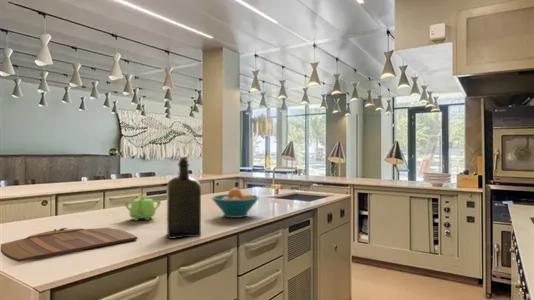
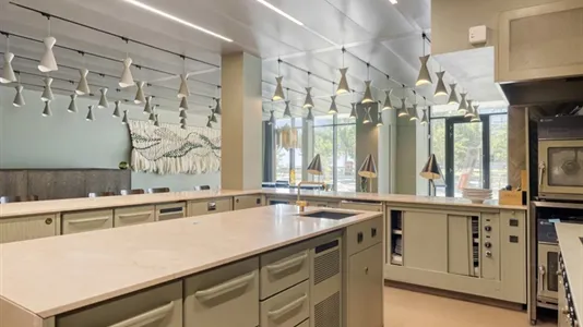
- liquor [166,156,202,240]
- teapot [123,195,162,222]
- cutting board [0,227,138,263]
- fruit bowl [210,187,261,219]
